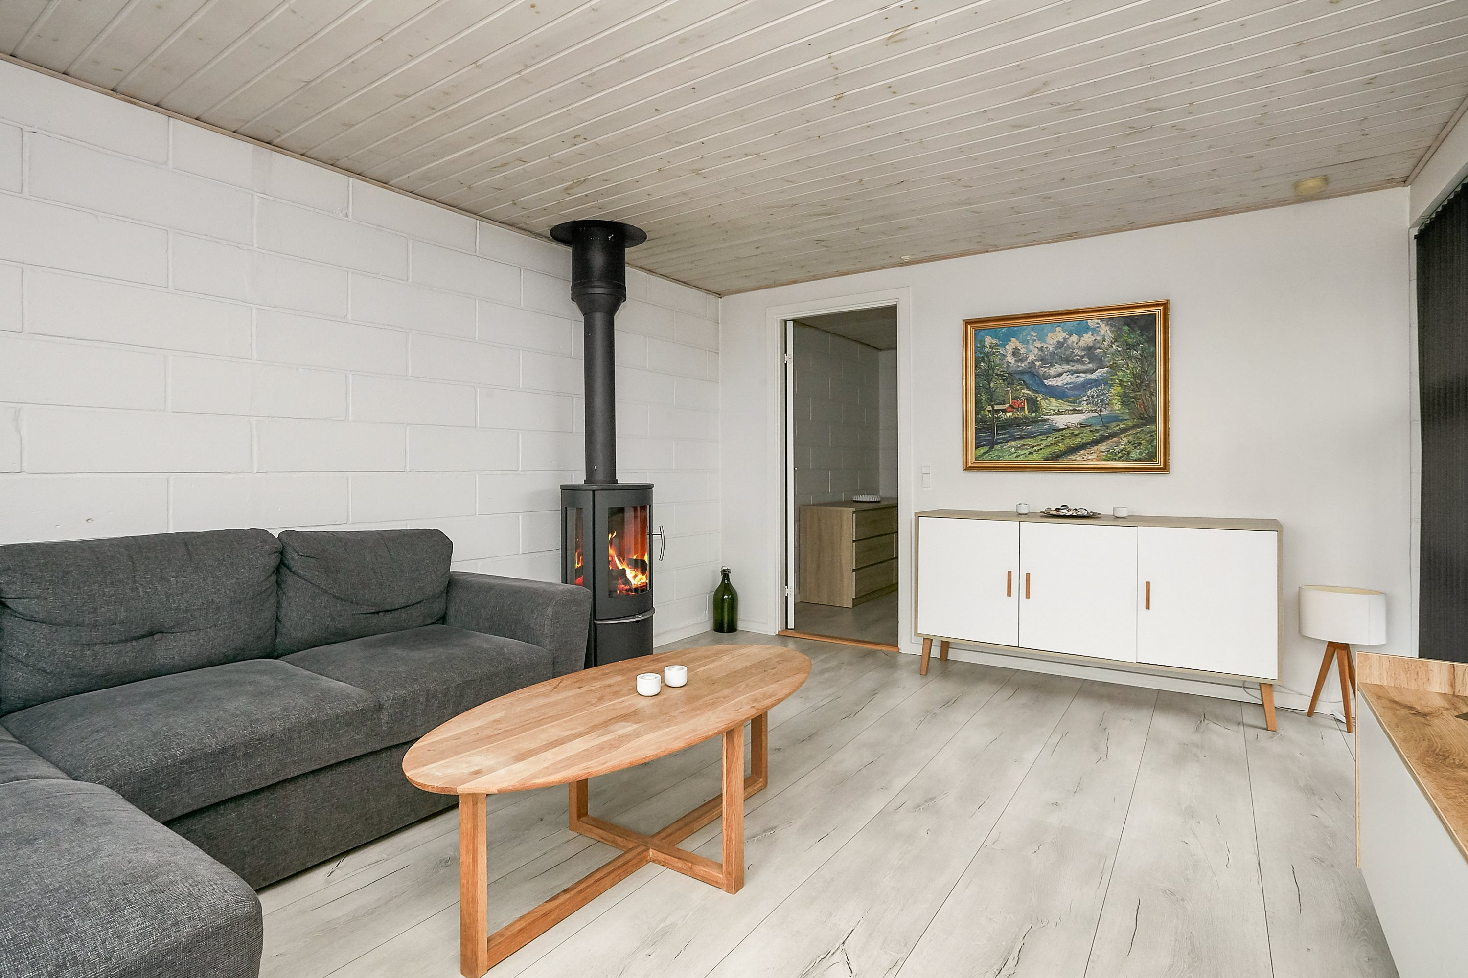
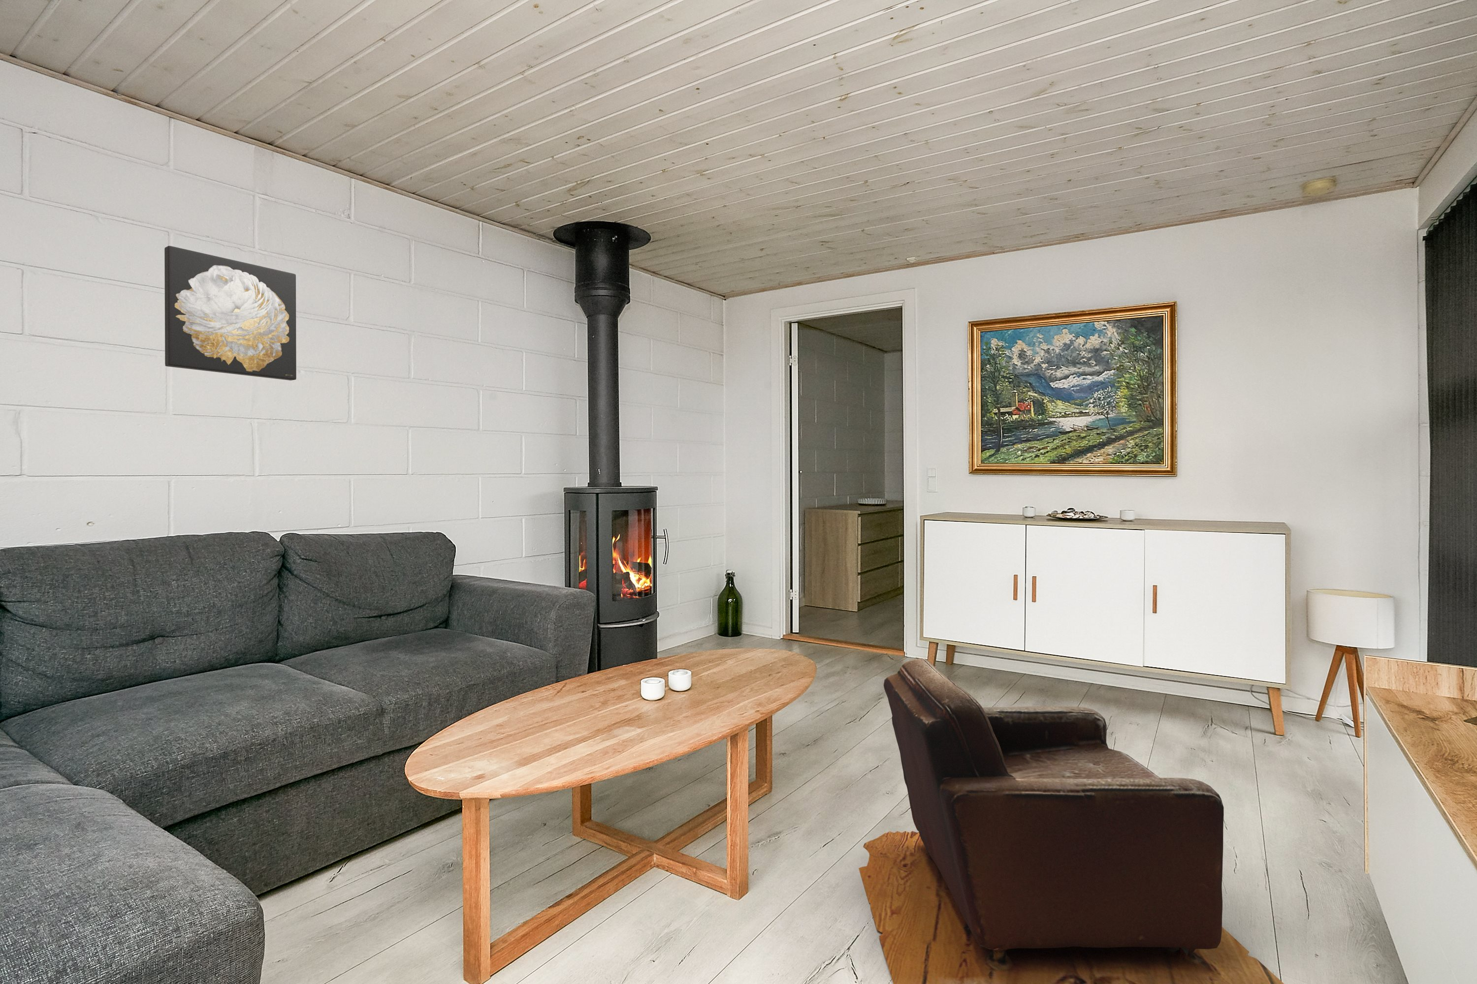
+ wall art [164,246,297,381]
+ armchair [858,658,1284,984]
